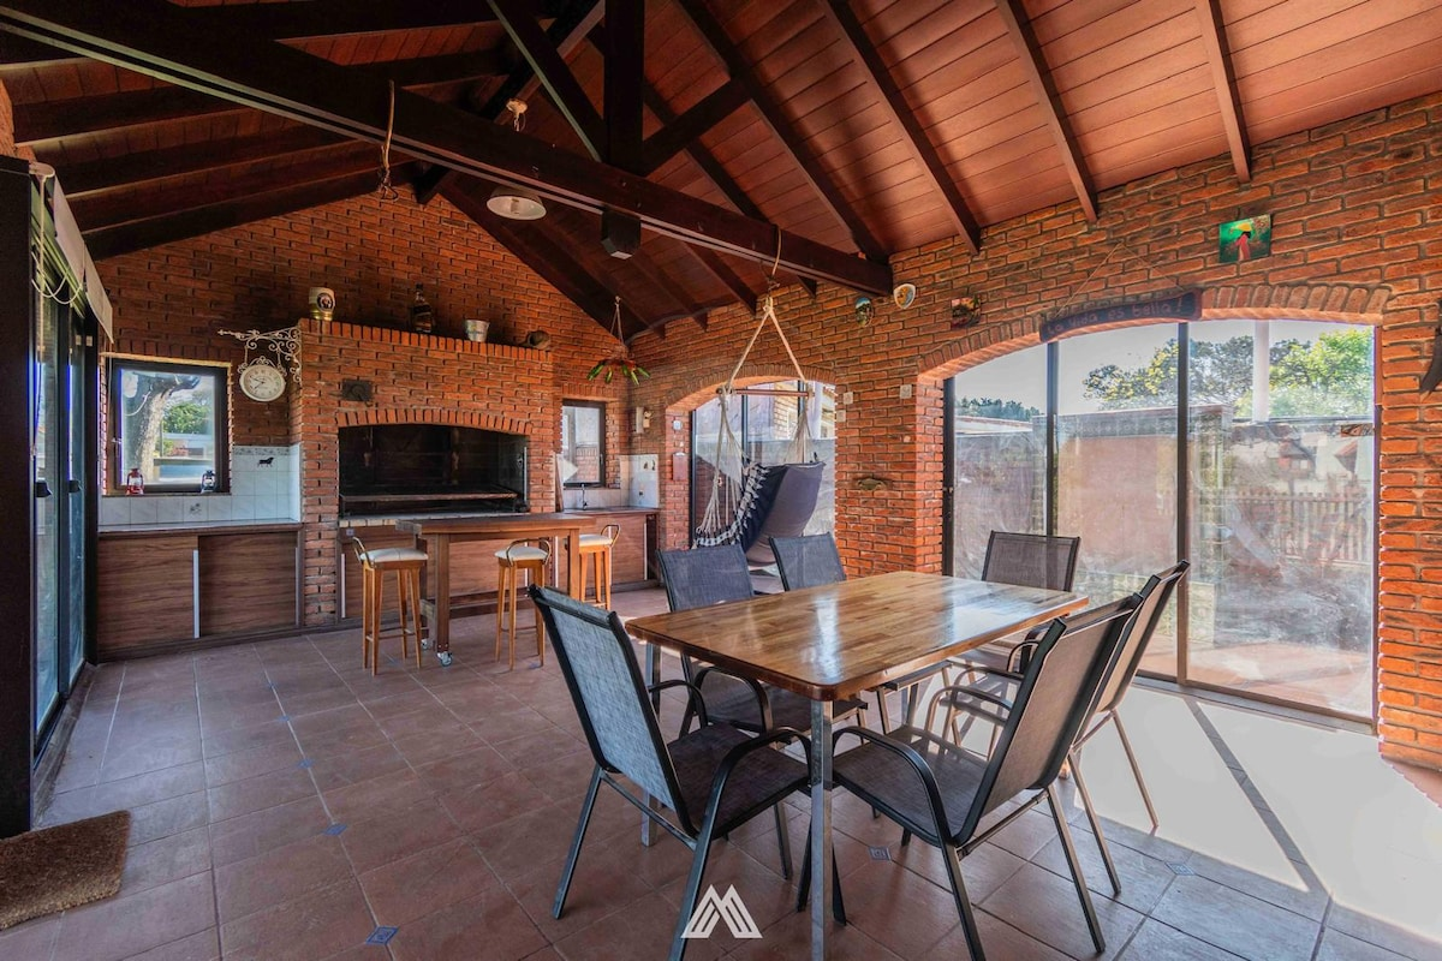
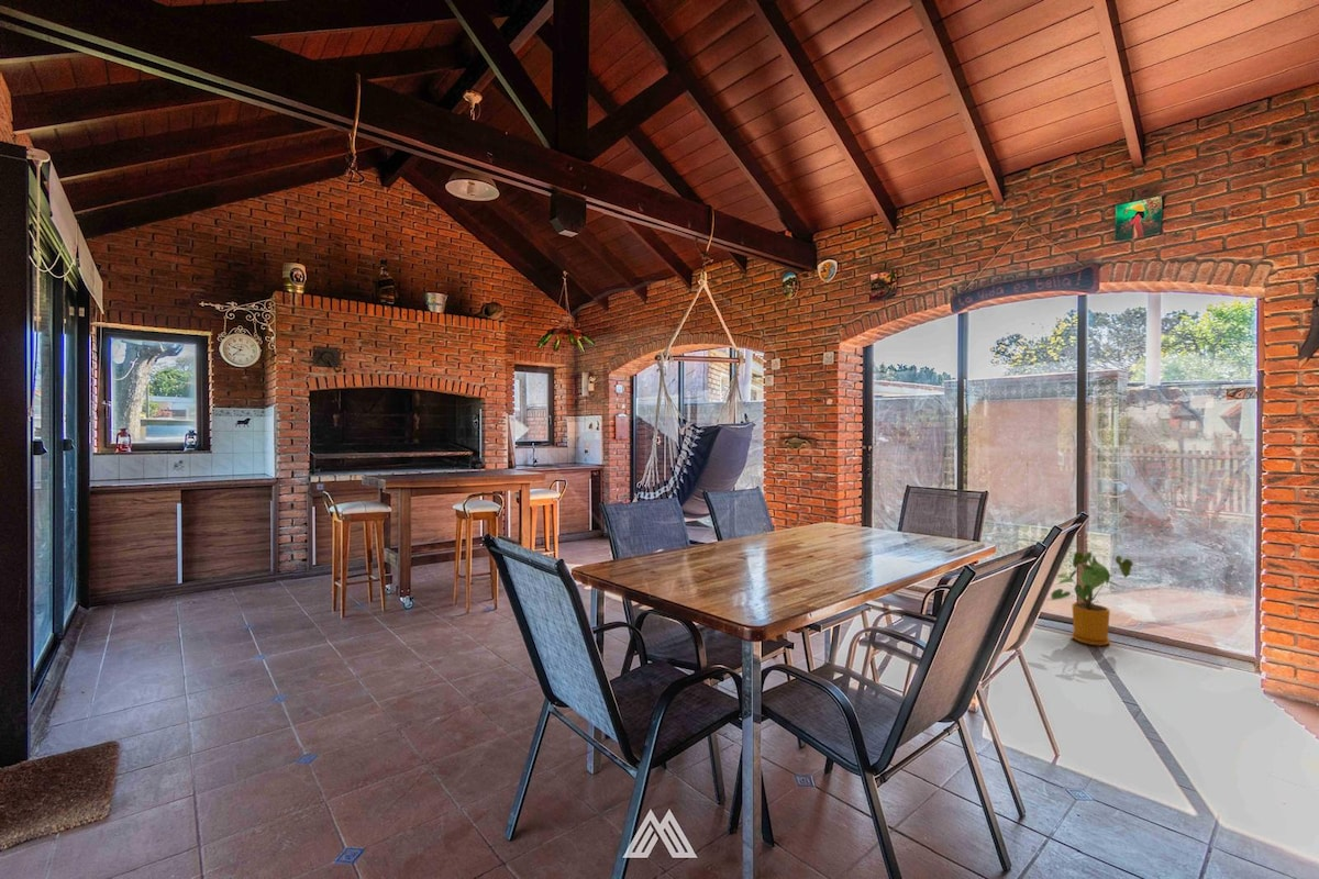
+ house plant [1050,550,1134,647]
